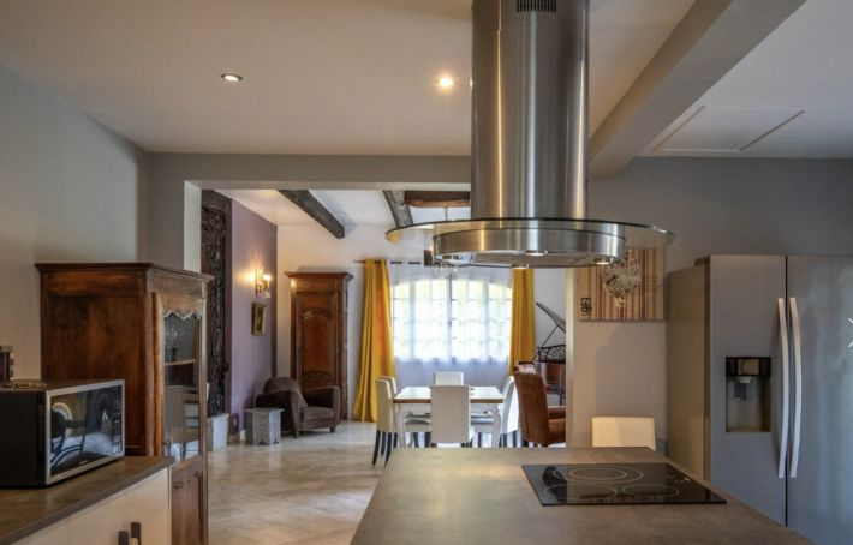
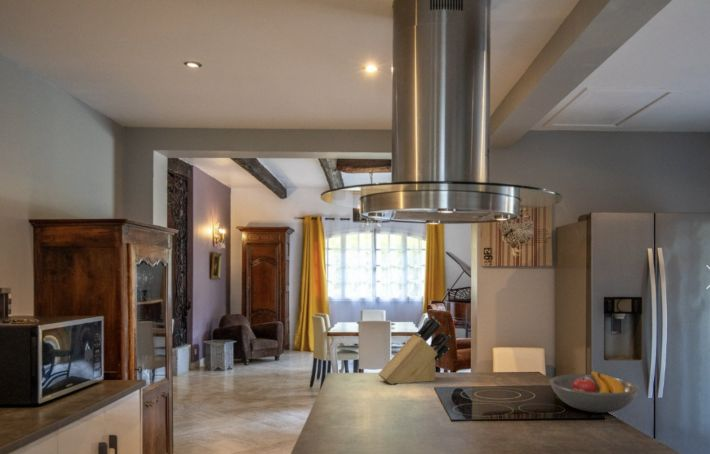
+ knife block [378,316,452,385]
+ fruit bowl [548,369,640,414]
